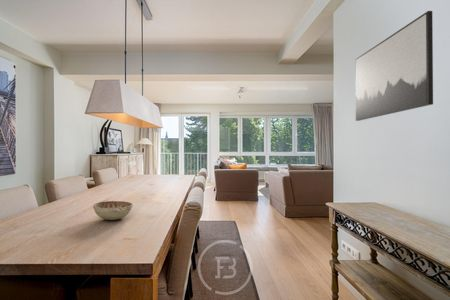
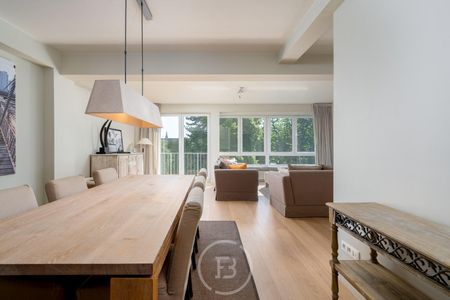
- wall art [354,10,434,122]
- decorative bowl [92,200,134,221]
